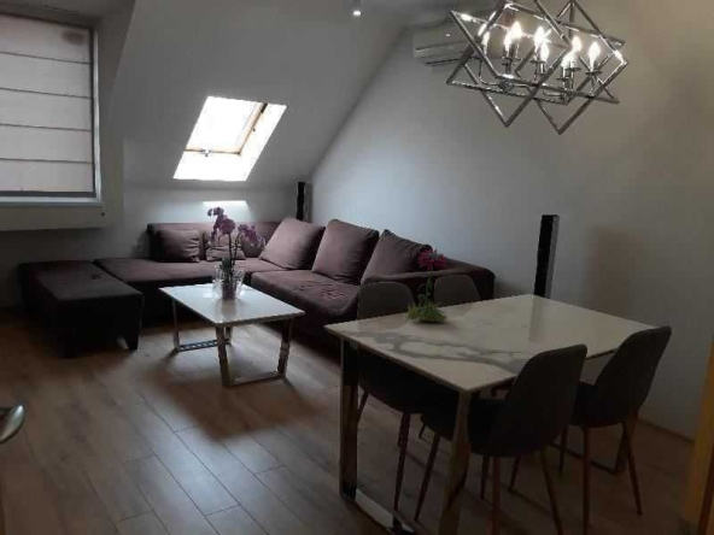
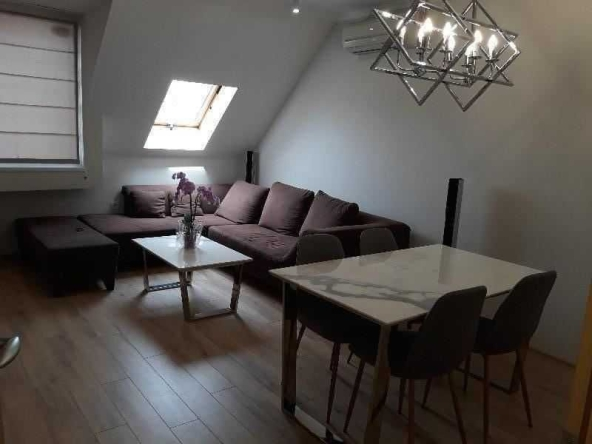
- flower [406,248,450,323]
